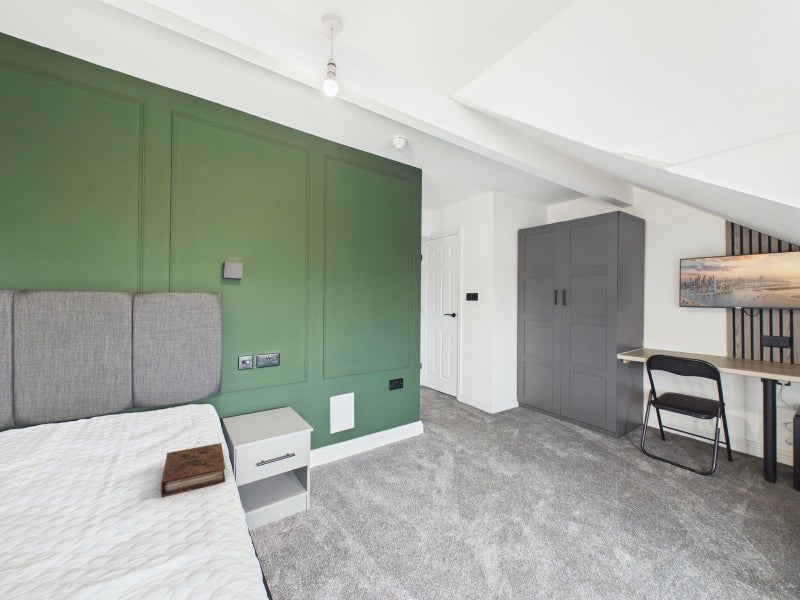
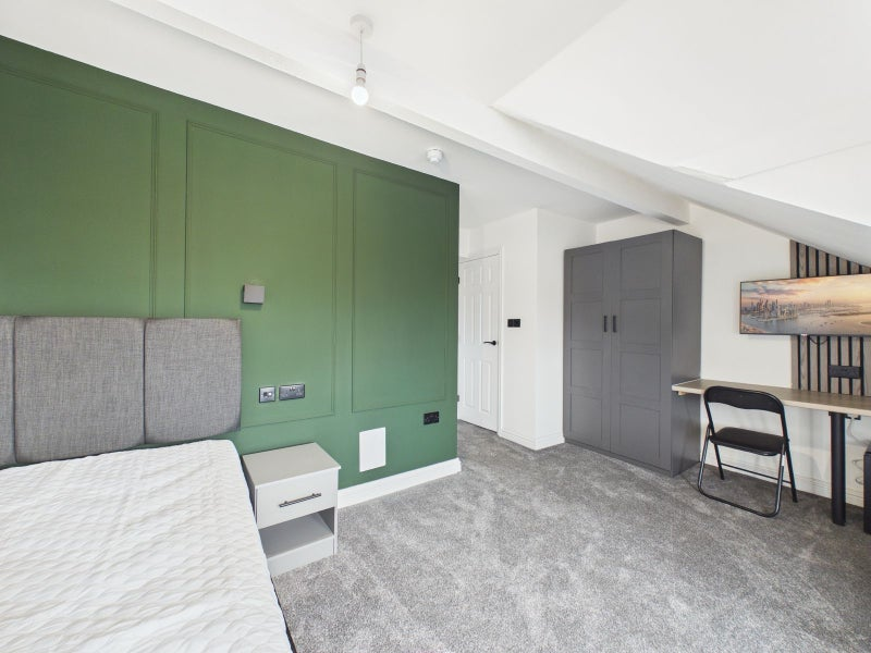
- book [160,442,226,498]
